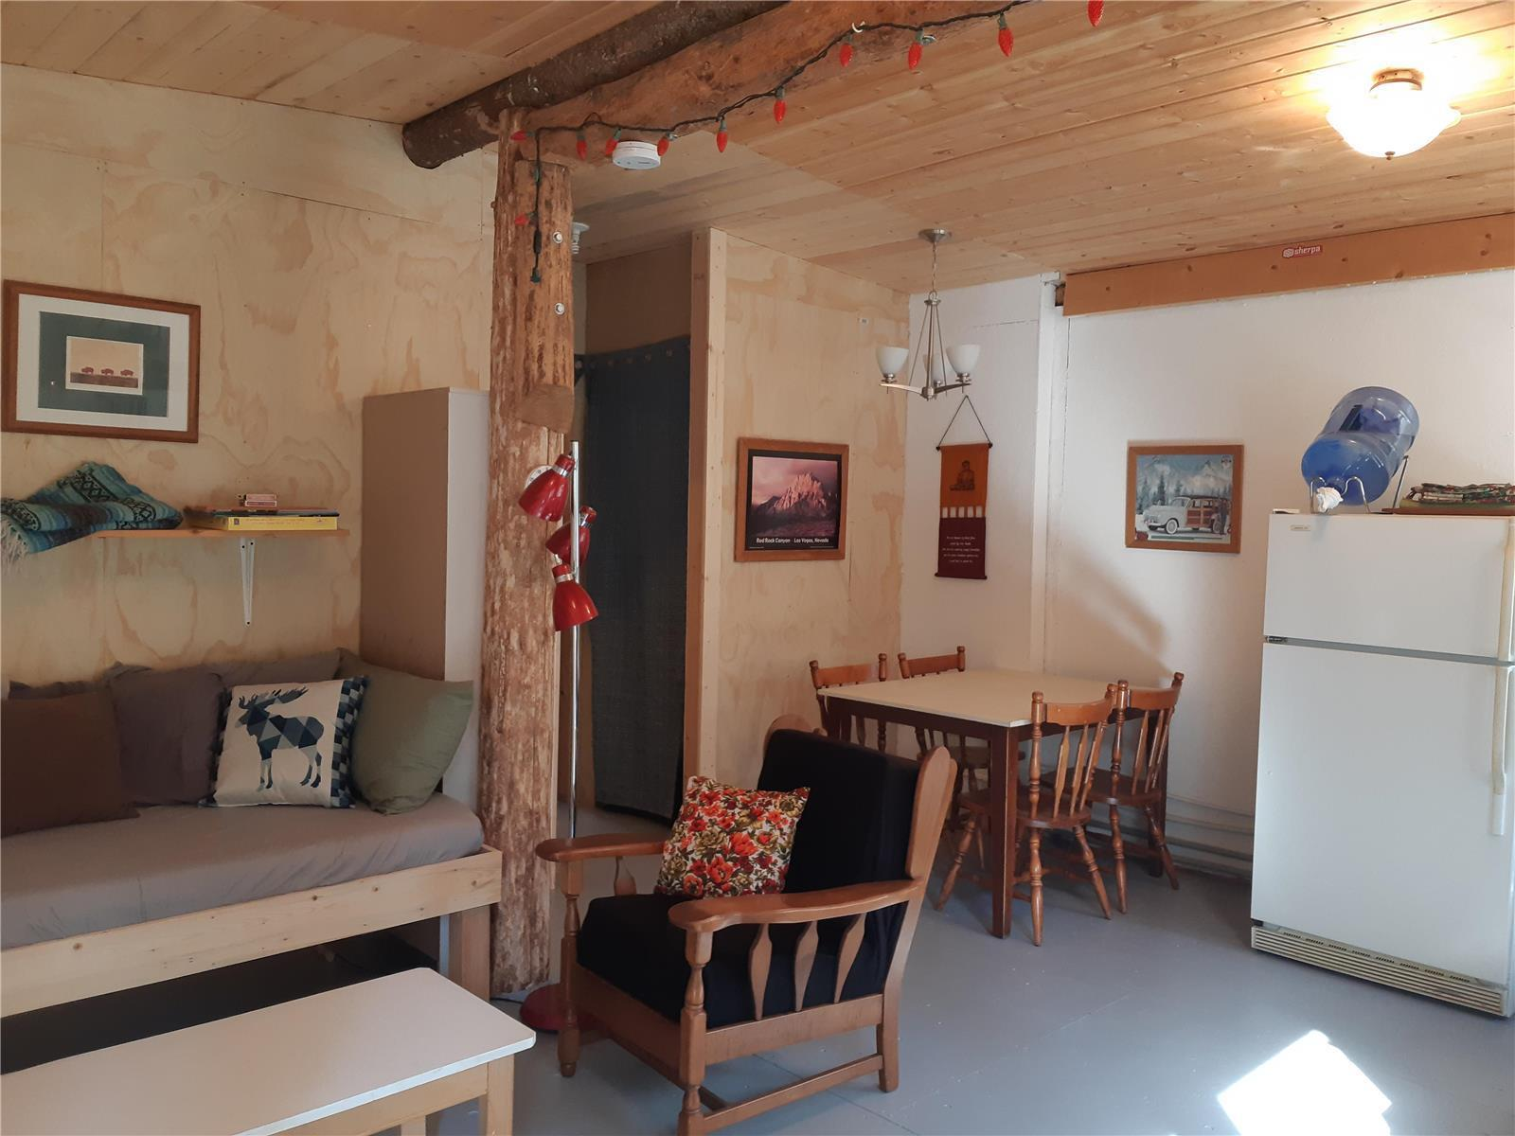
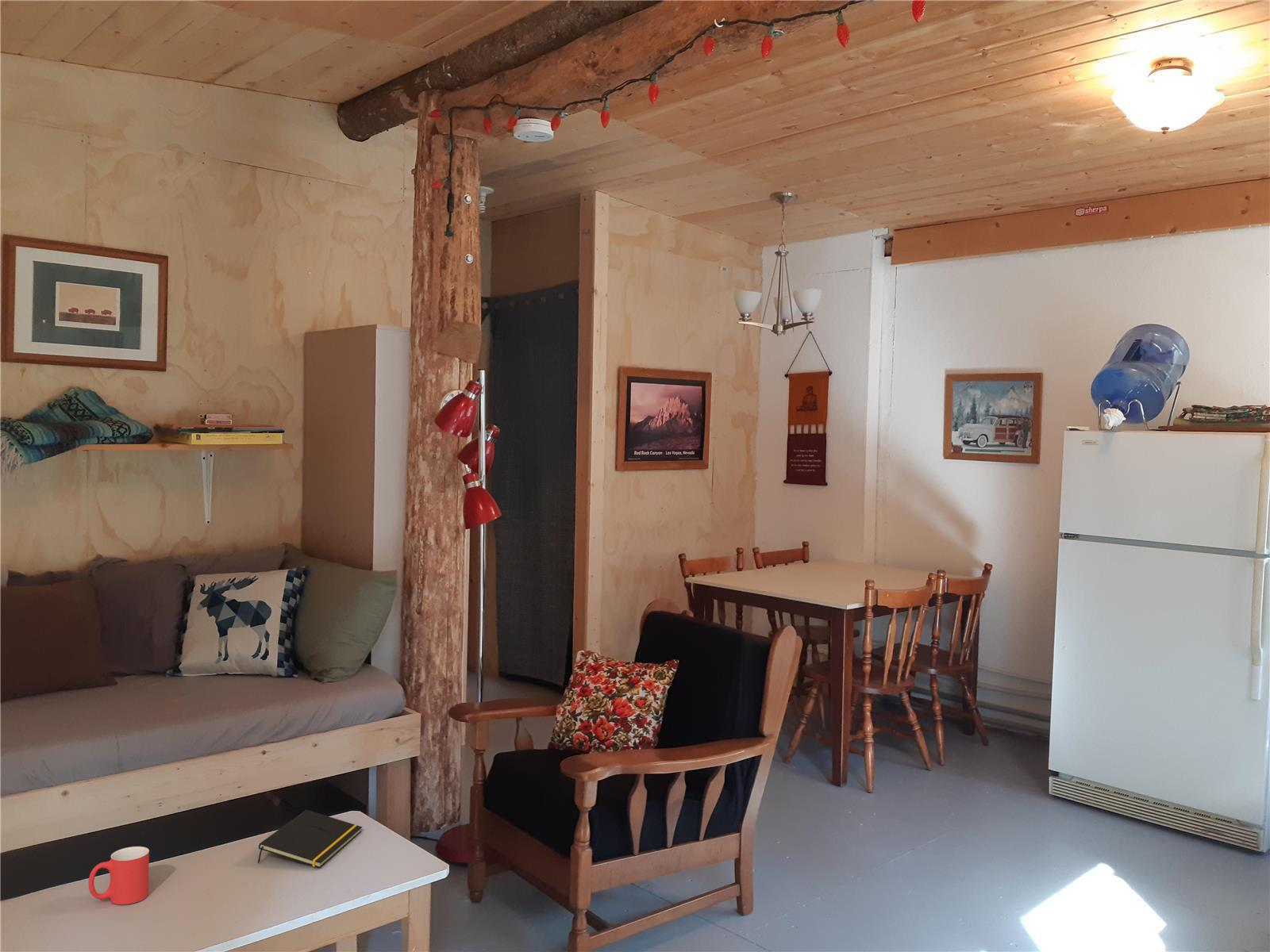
+ mug [88,846,150,905]
+ notepad [257,809,363,869]
